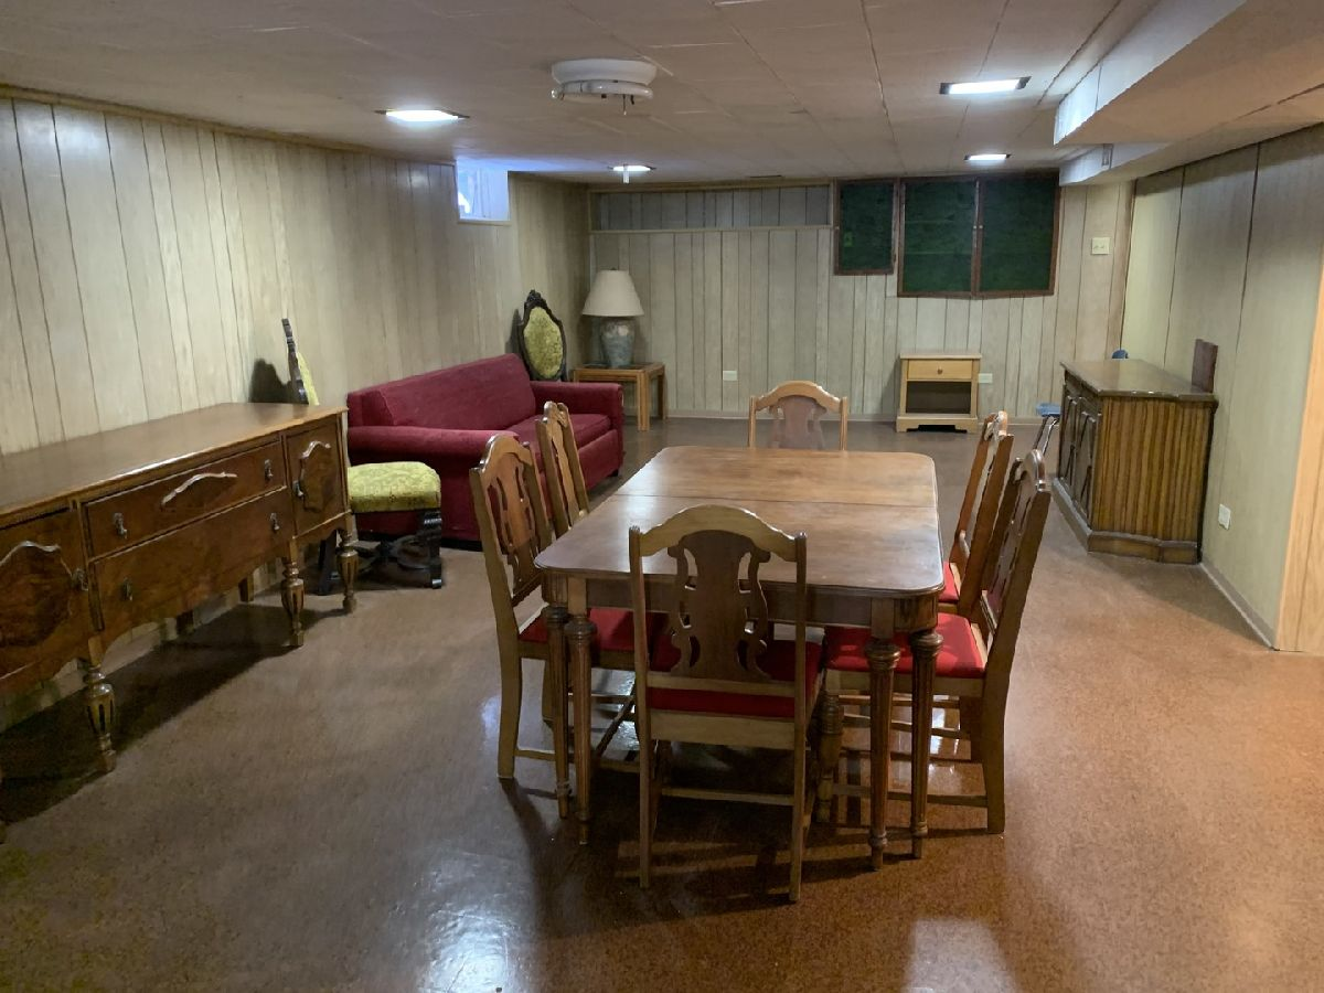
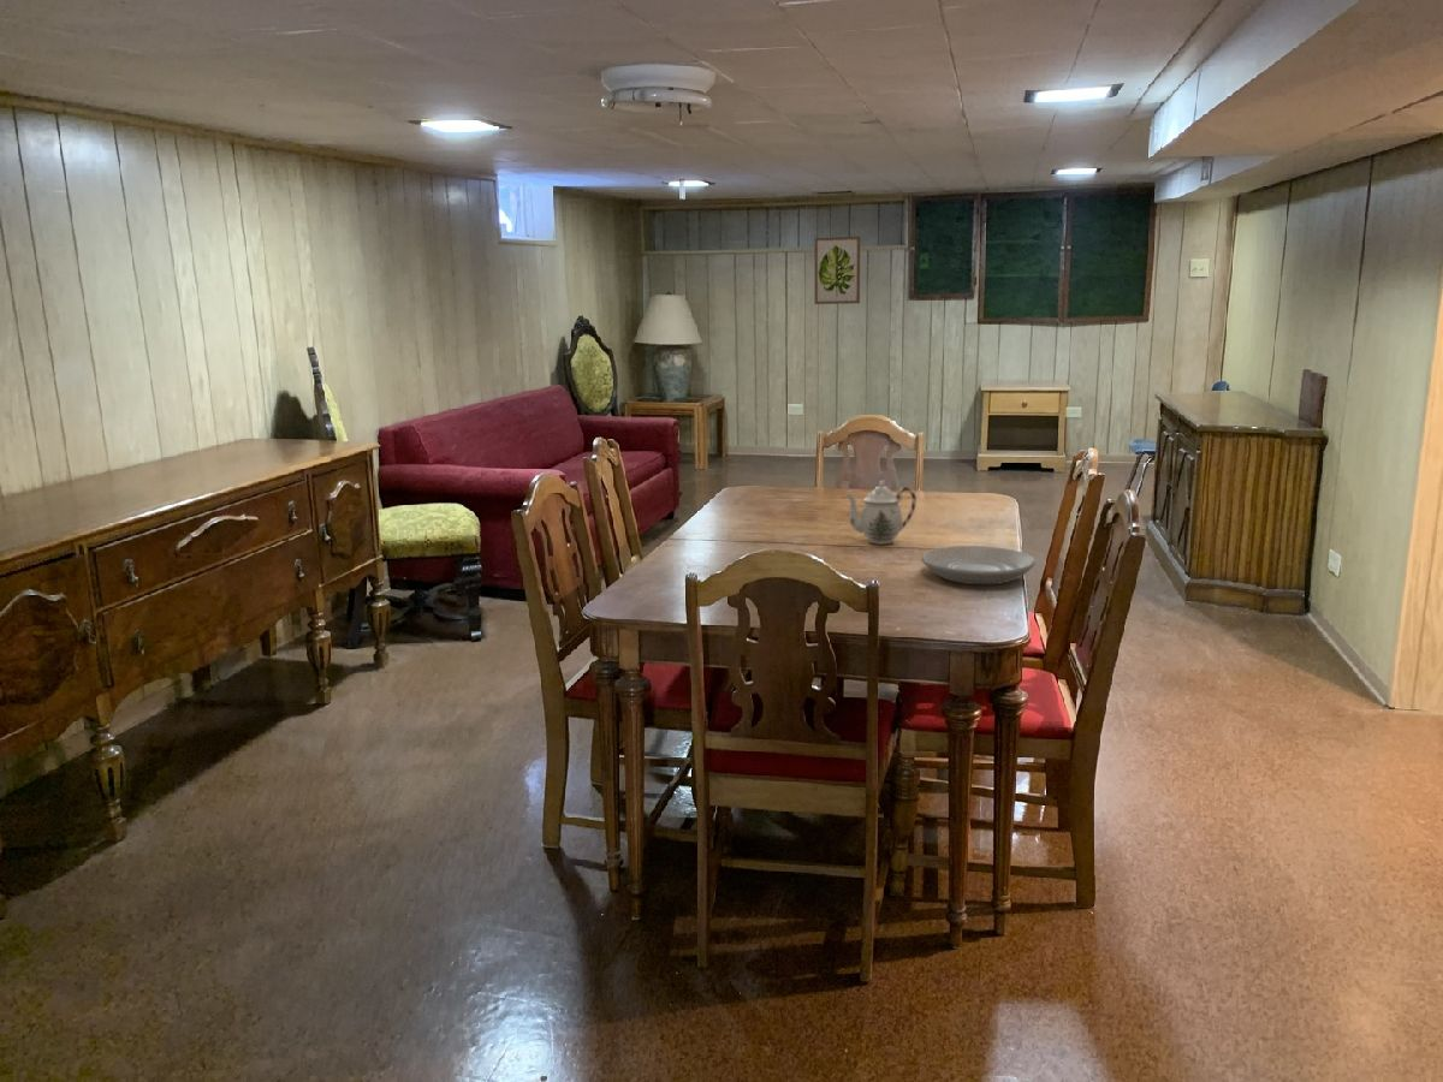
+ plate [920,545,1037,585]
+ teapot [844,480,918,546]
+ wall art [814,236,861,305]
